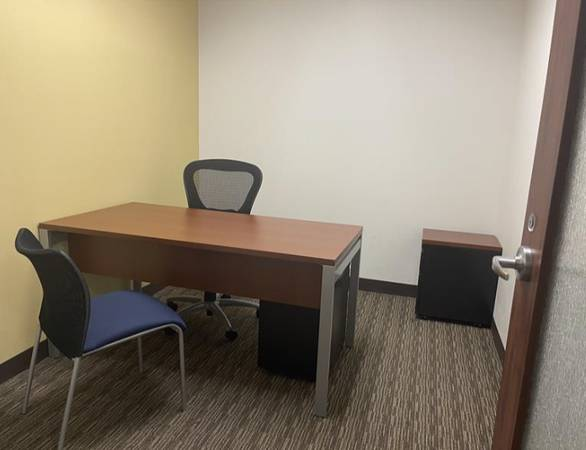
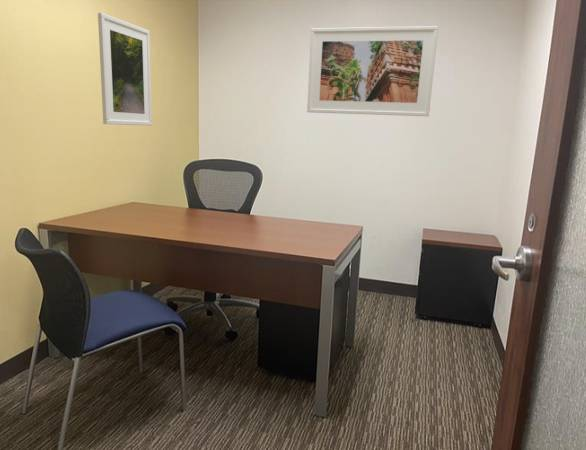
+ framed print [306,25,439,117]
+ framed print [97,12,153,127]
